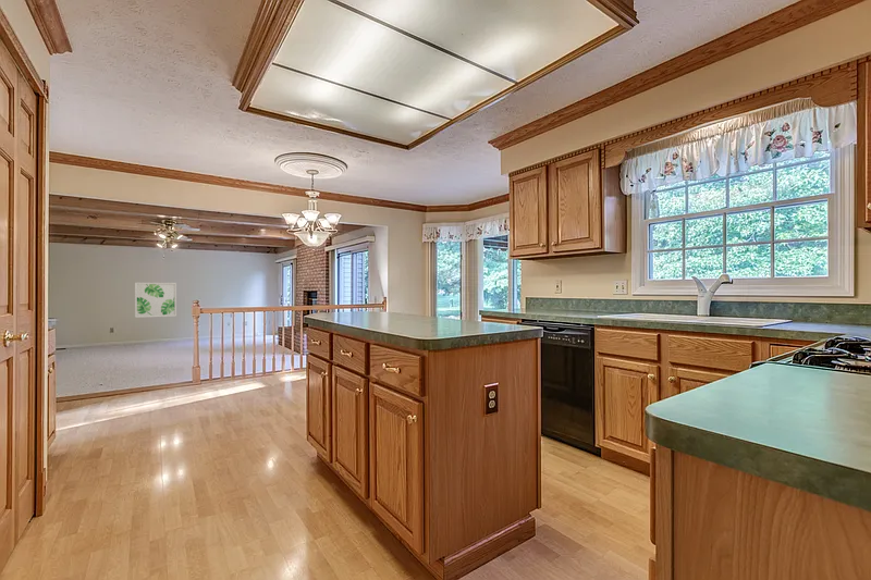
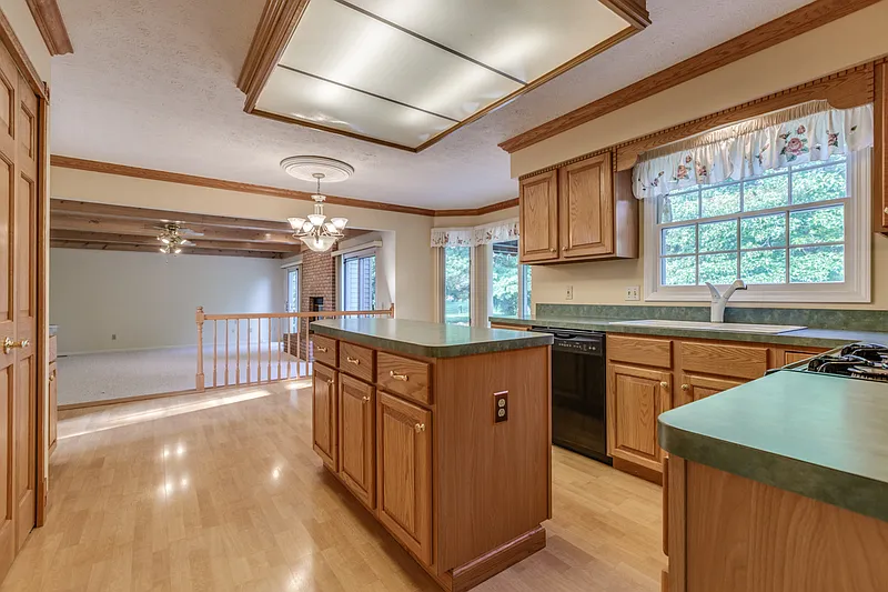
- wall art [134,282,177,319]
